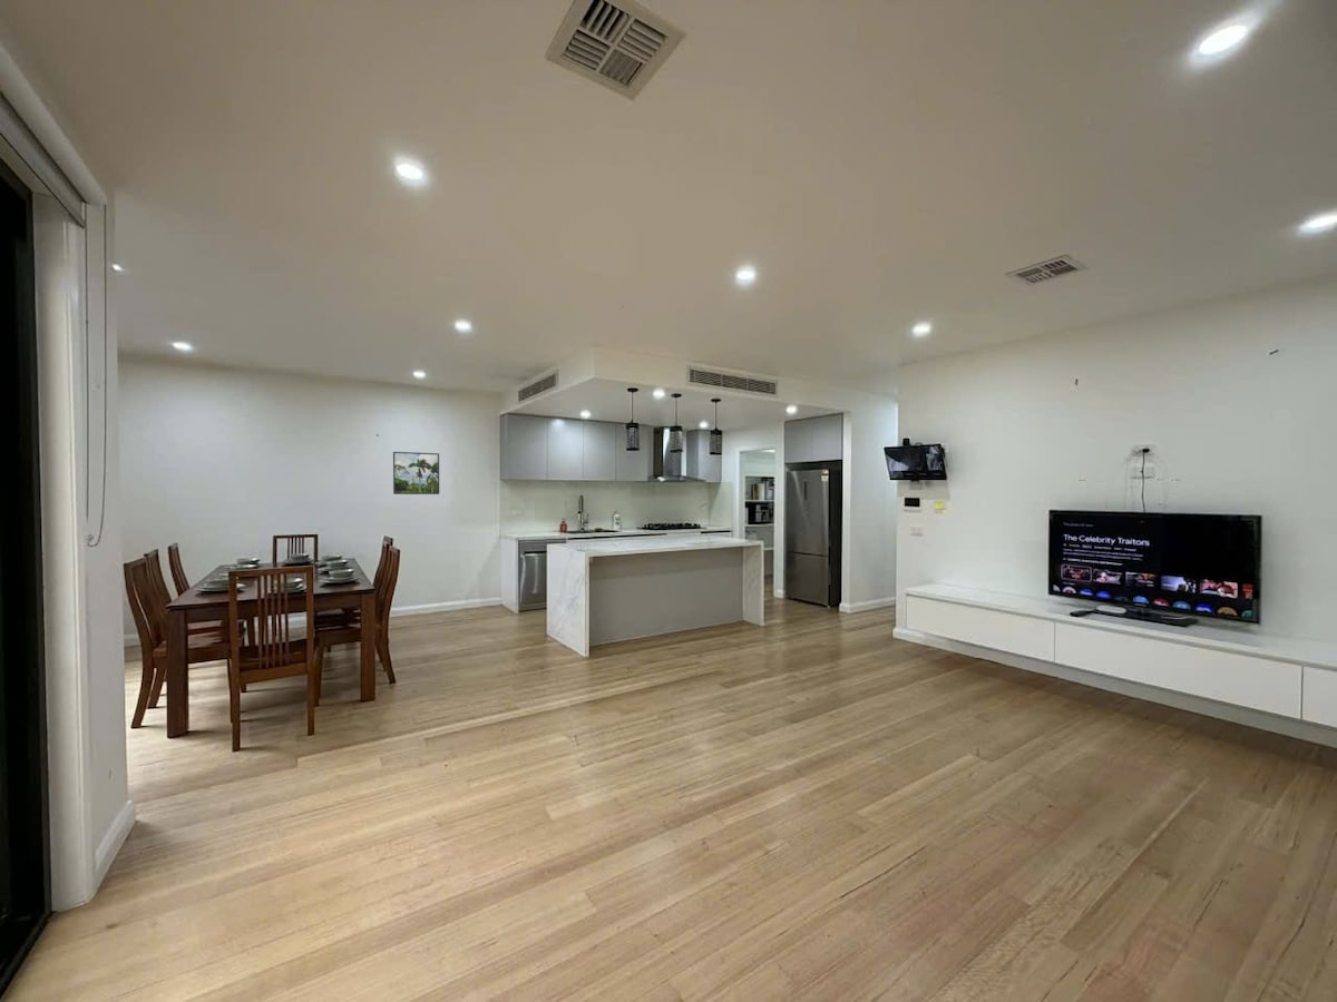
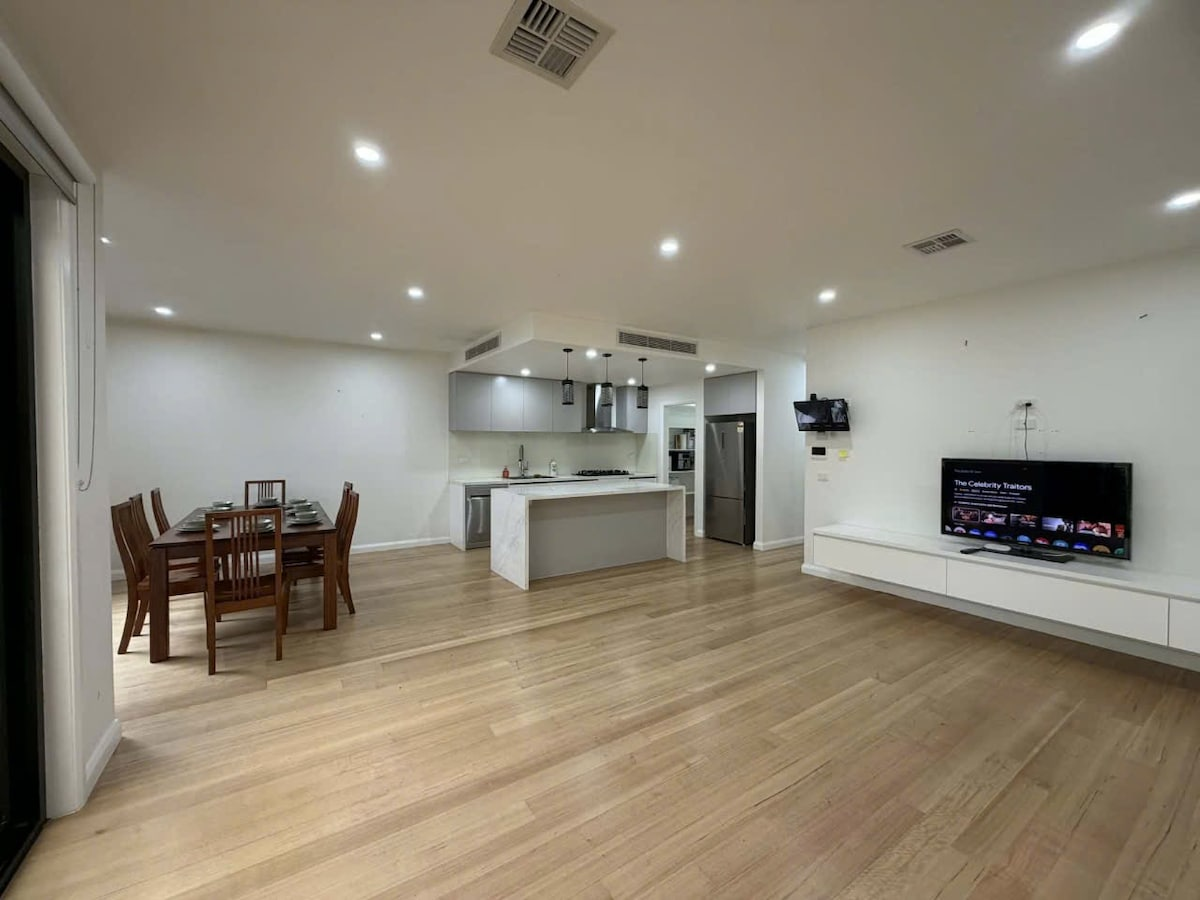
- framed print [392,451,440,495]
